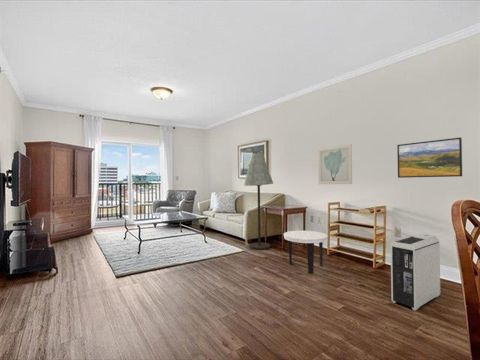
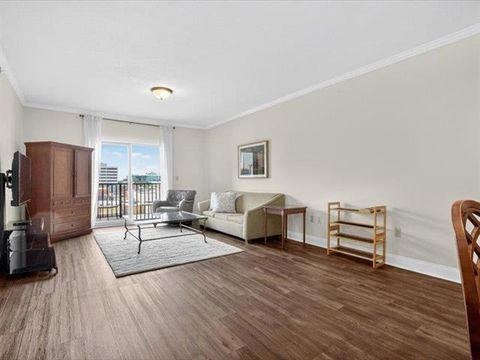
- side table [283,230,329,274]
- floor lamp [243,152,274,250]
- air purifier [390,233,441,312]
- wall art [317,143,353,185]
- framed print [396,136,463,179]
